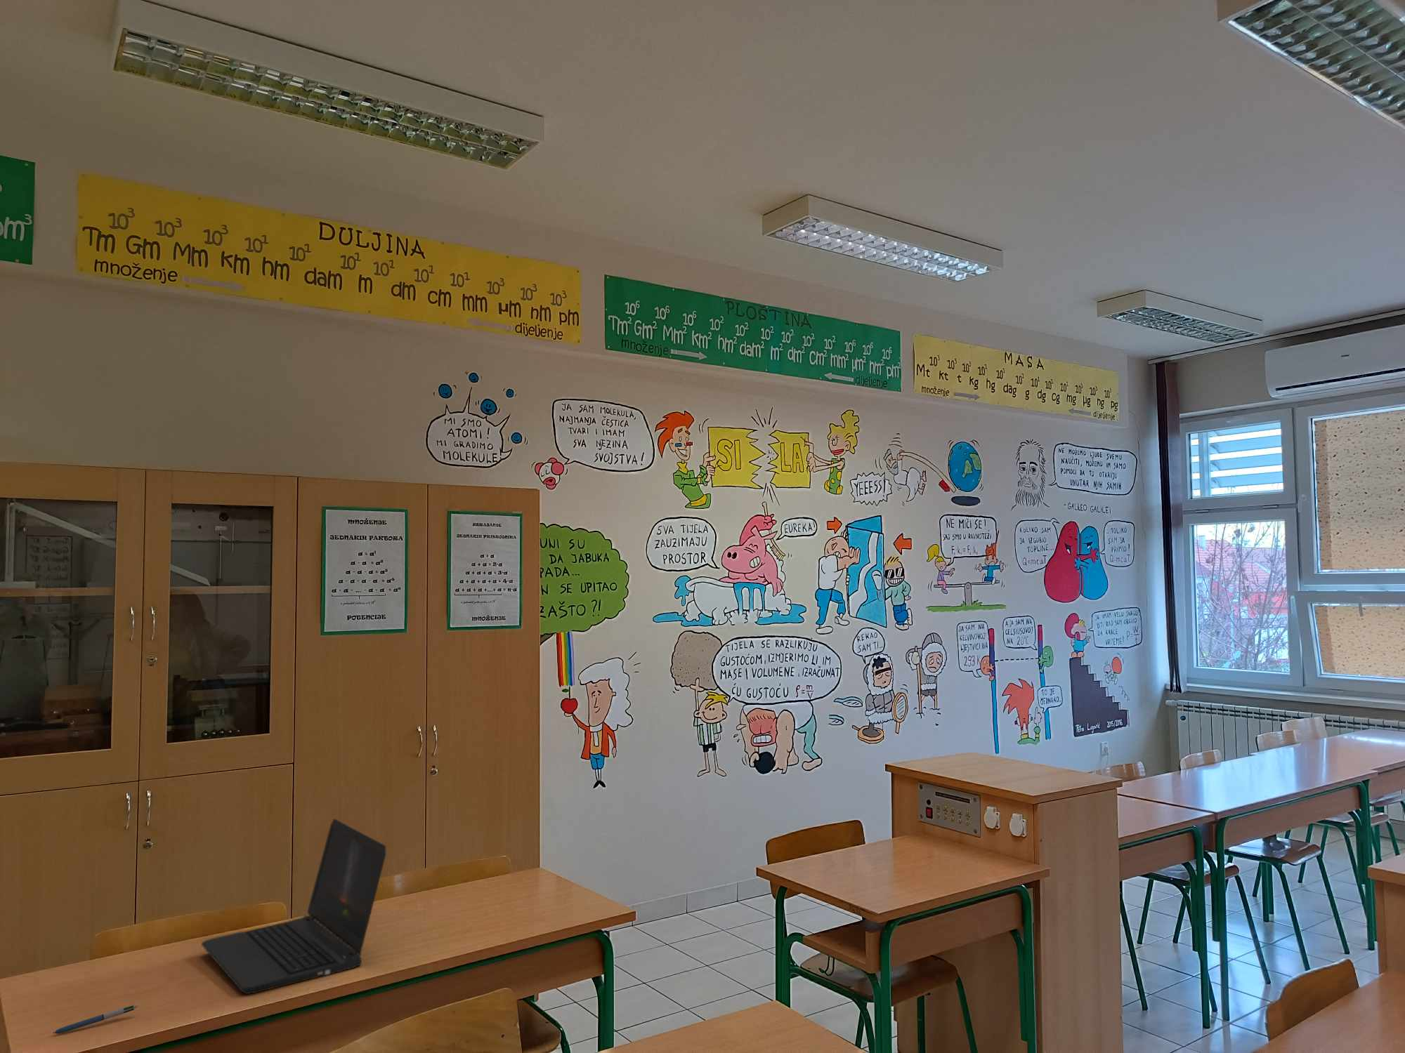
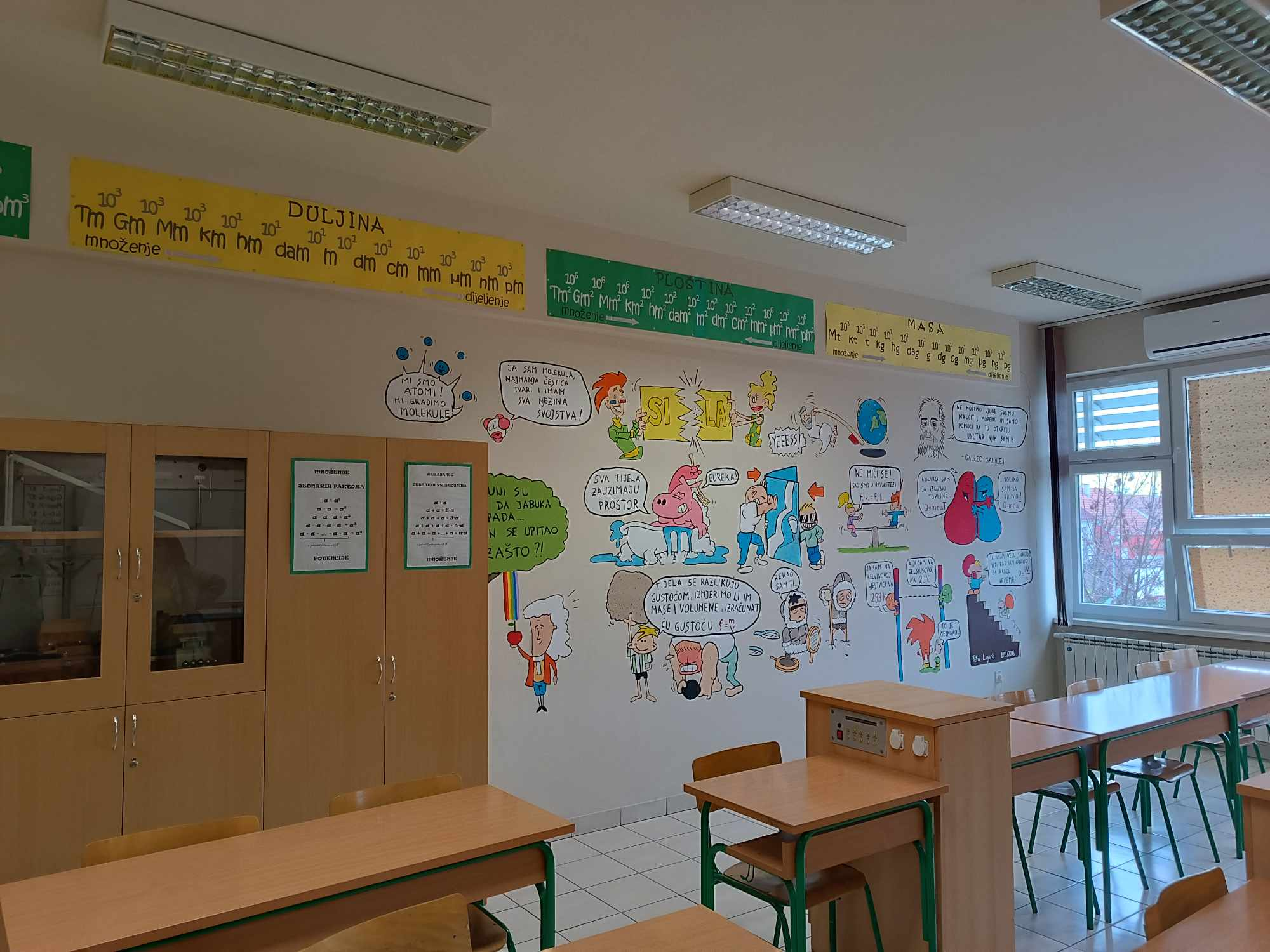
- laptop computer [201,817,387,994]
- pen [52,1004,138,1034]
